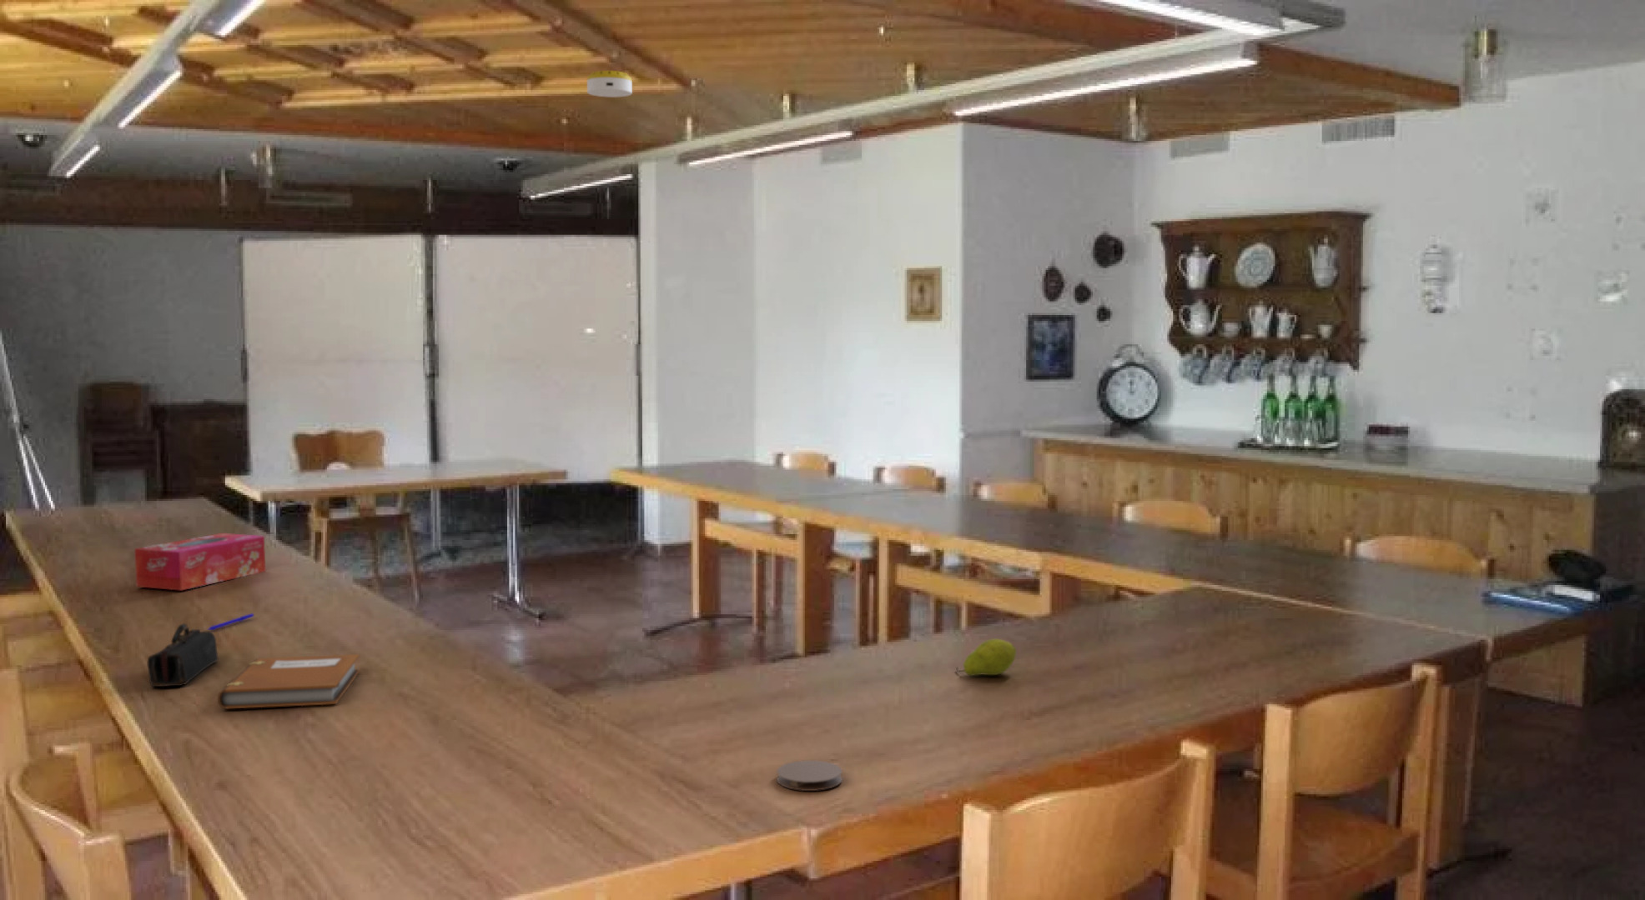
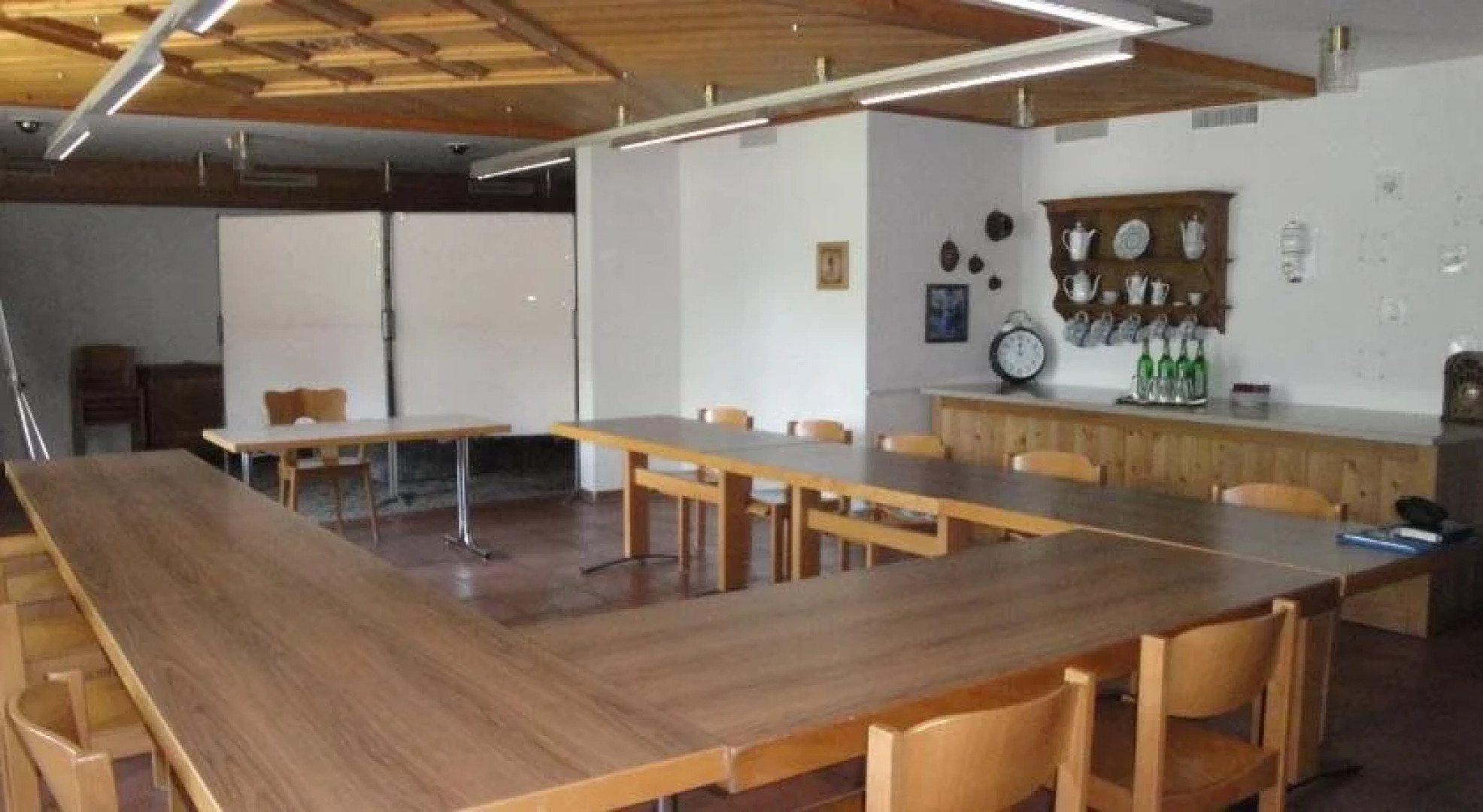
- smoke detector [587,70,633,98]
- notebook [217,653,361,709]
- fruit [955,638,1017,677]
- pen [207,613,254,631]
- tissue box [134,532,266,592]
- coaster [775,760,843,791]
- pencil case [146,623,220,687]
